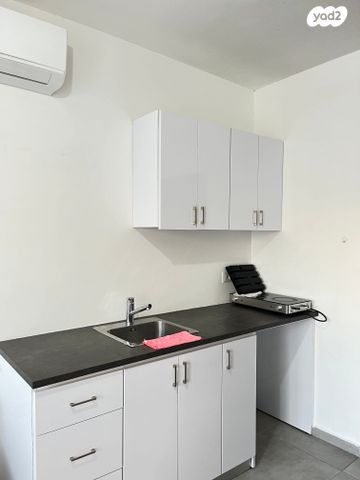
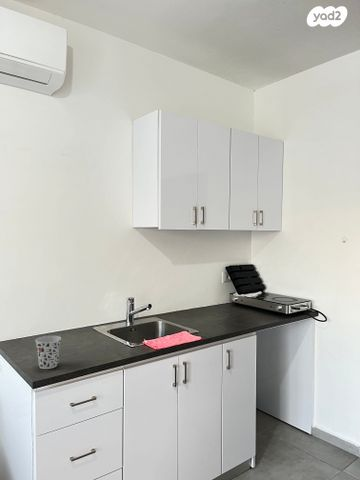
+ cup [34,335,62,370]
